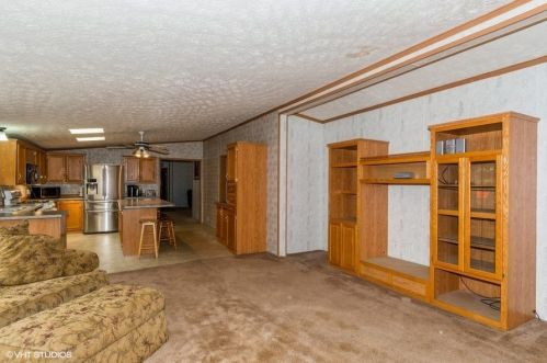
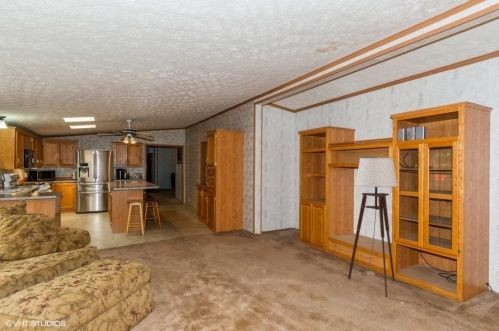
+ floor lamp [347,157,399,298]
